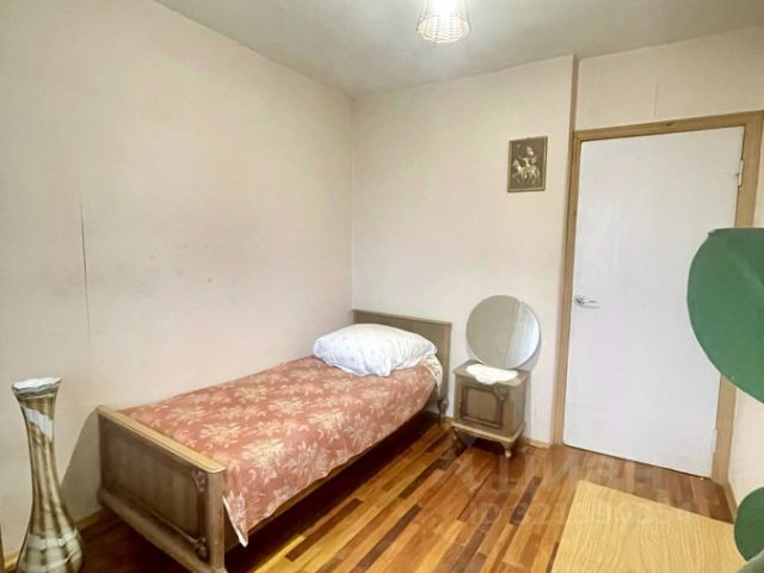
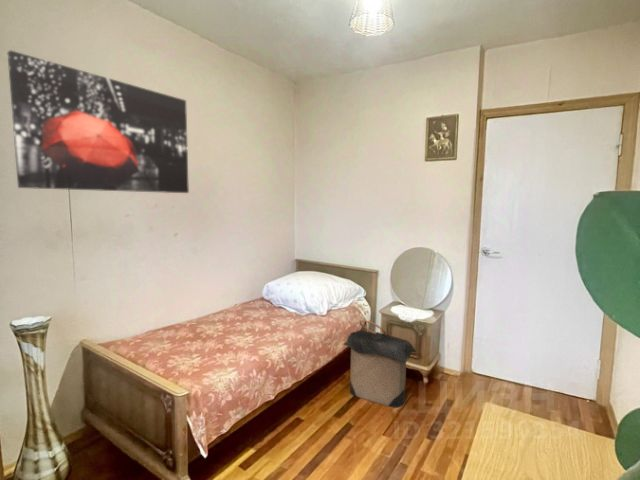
+ wall art [6,49,190,194]
+ laundry hamper [343,319,417,409]
